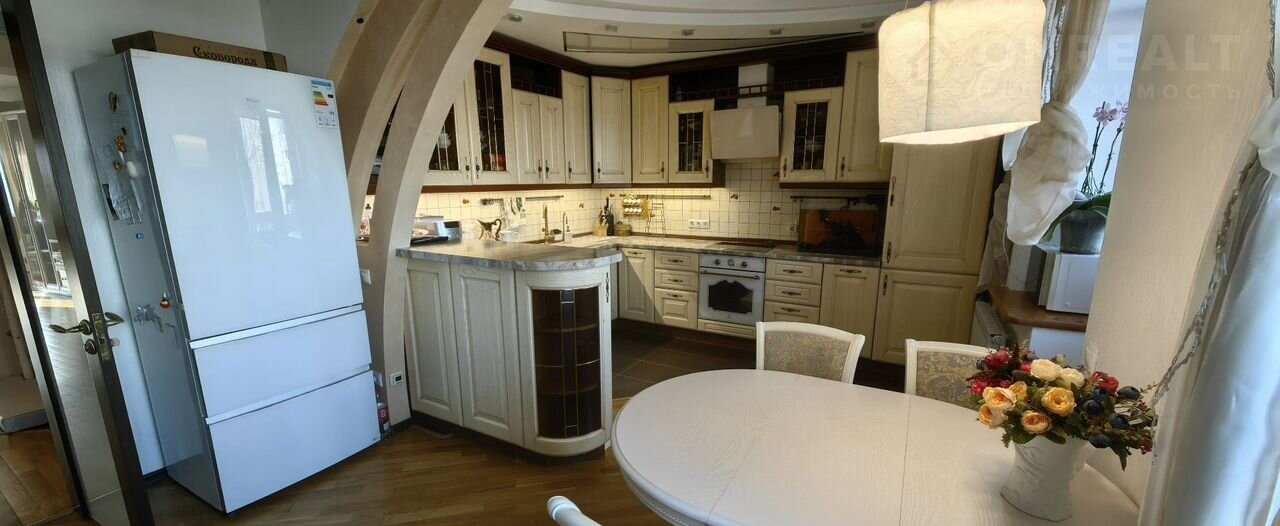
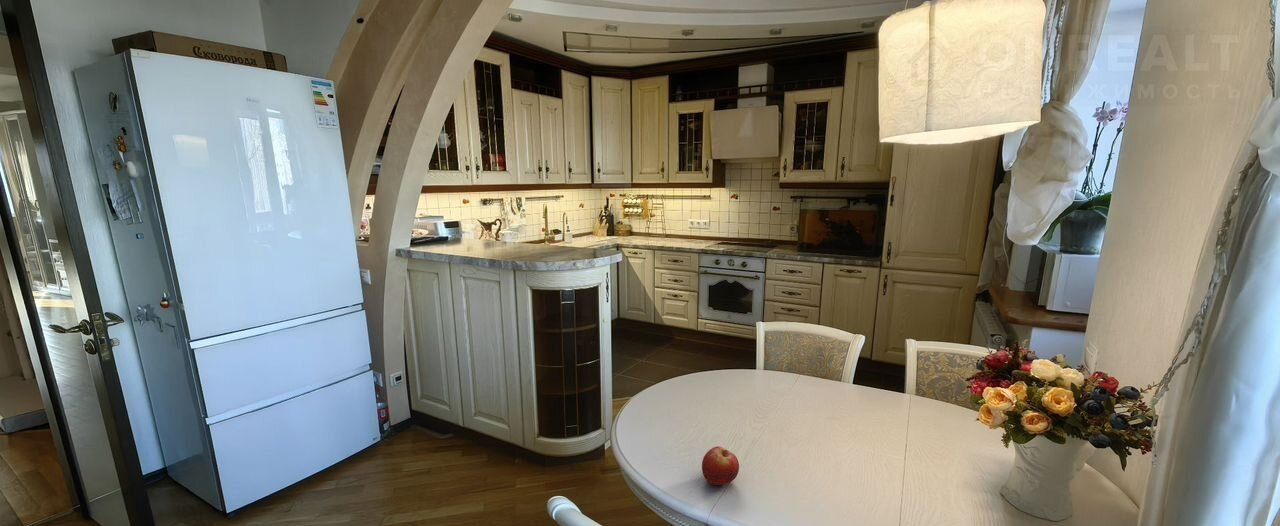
+ fruit [701,445,740,486]
